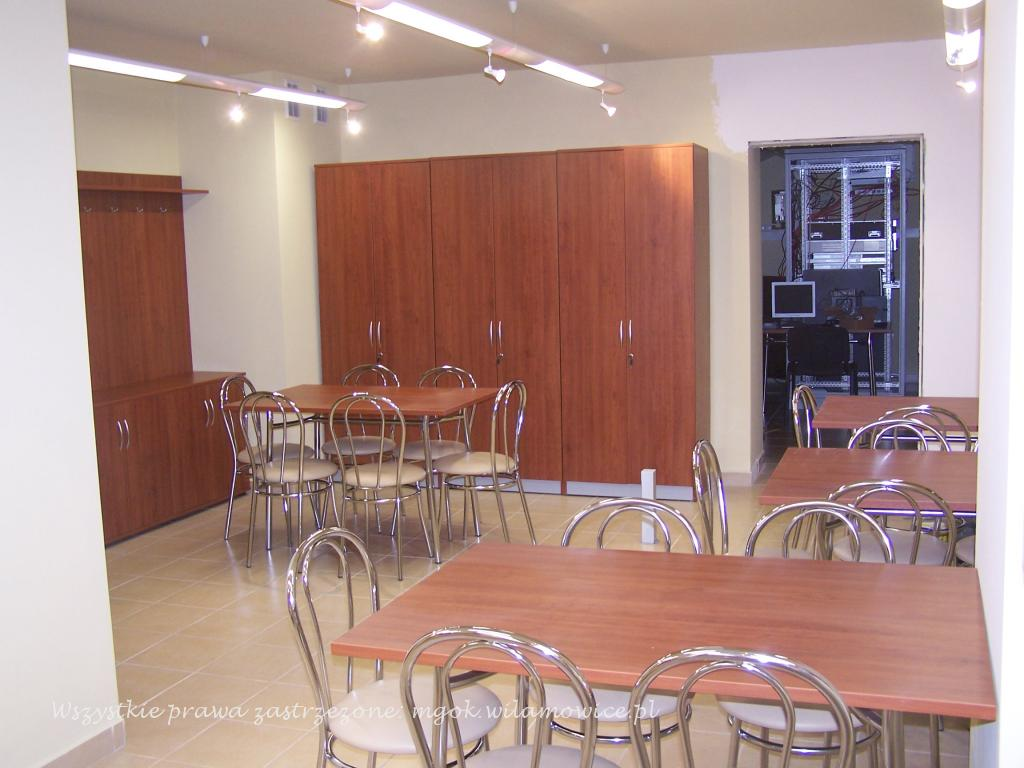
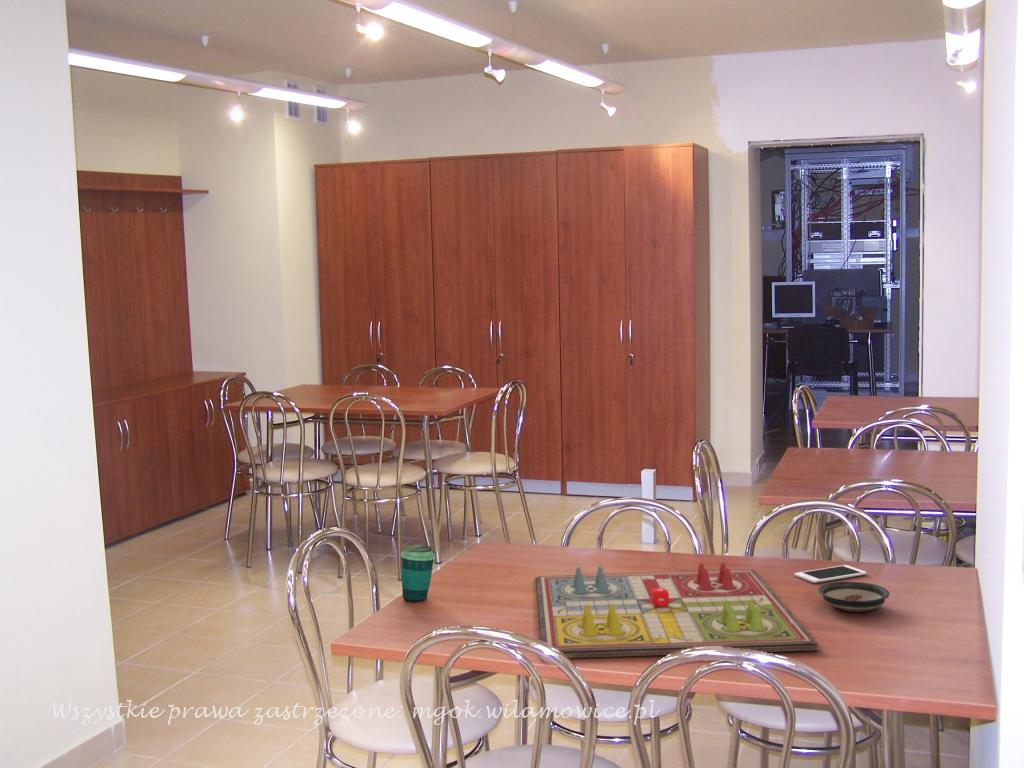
+ saucer [817,581,890,613]
+ cup [400,544,436,603]
+ cell phone [794,564,868,584]
+ gameboard [534,561,820,659]
